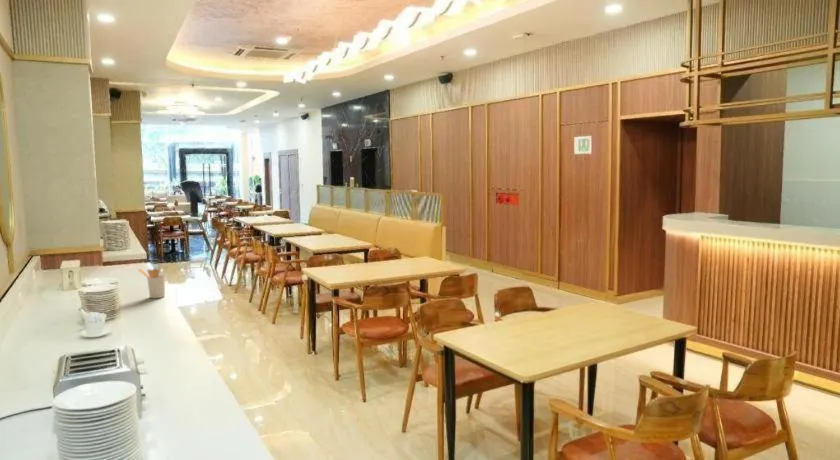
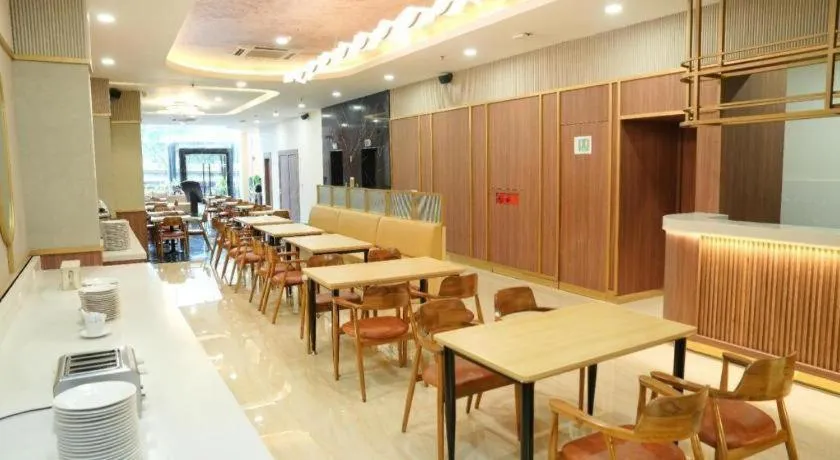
- utensil holder [137,267,166,299]
